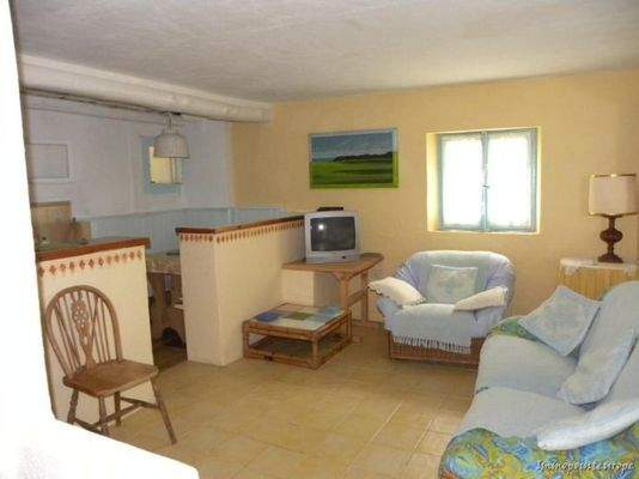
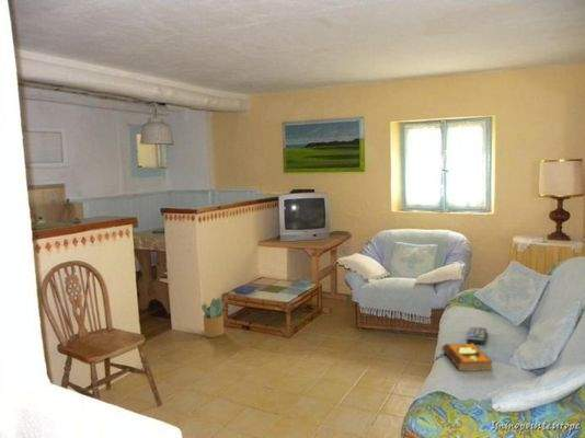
+ hardback book [441,343,494,372]
+ potted plant [200,297,225,338]
+ remote control [466,325,487,346]
